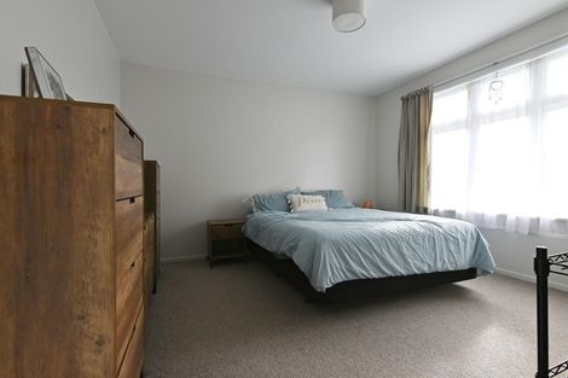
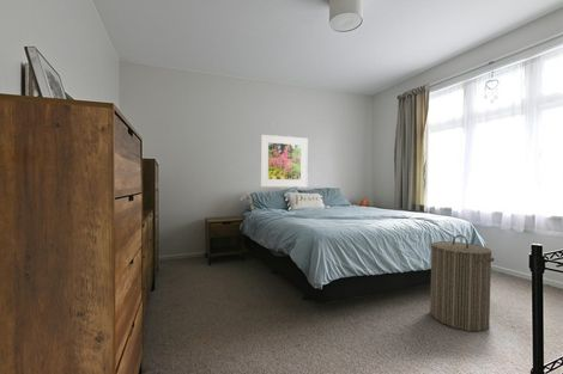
+ laundry hamper [429,234,495,332]
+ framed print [259,134,309,188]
